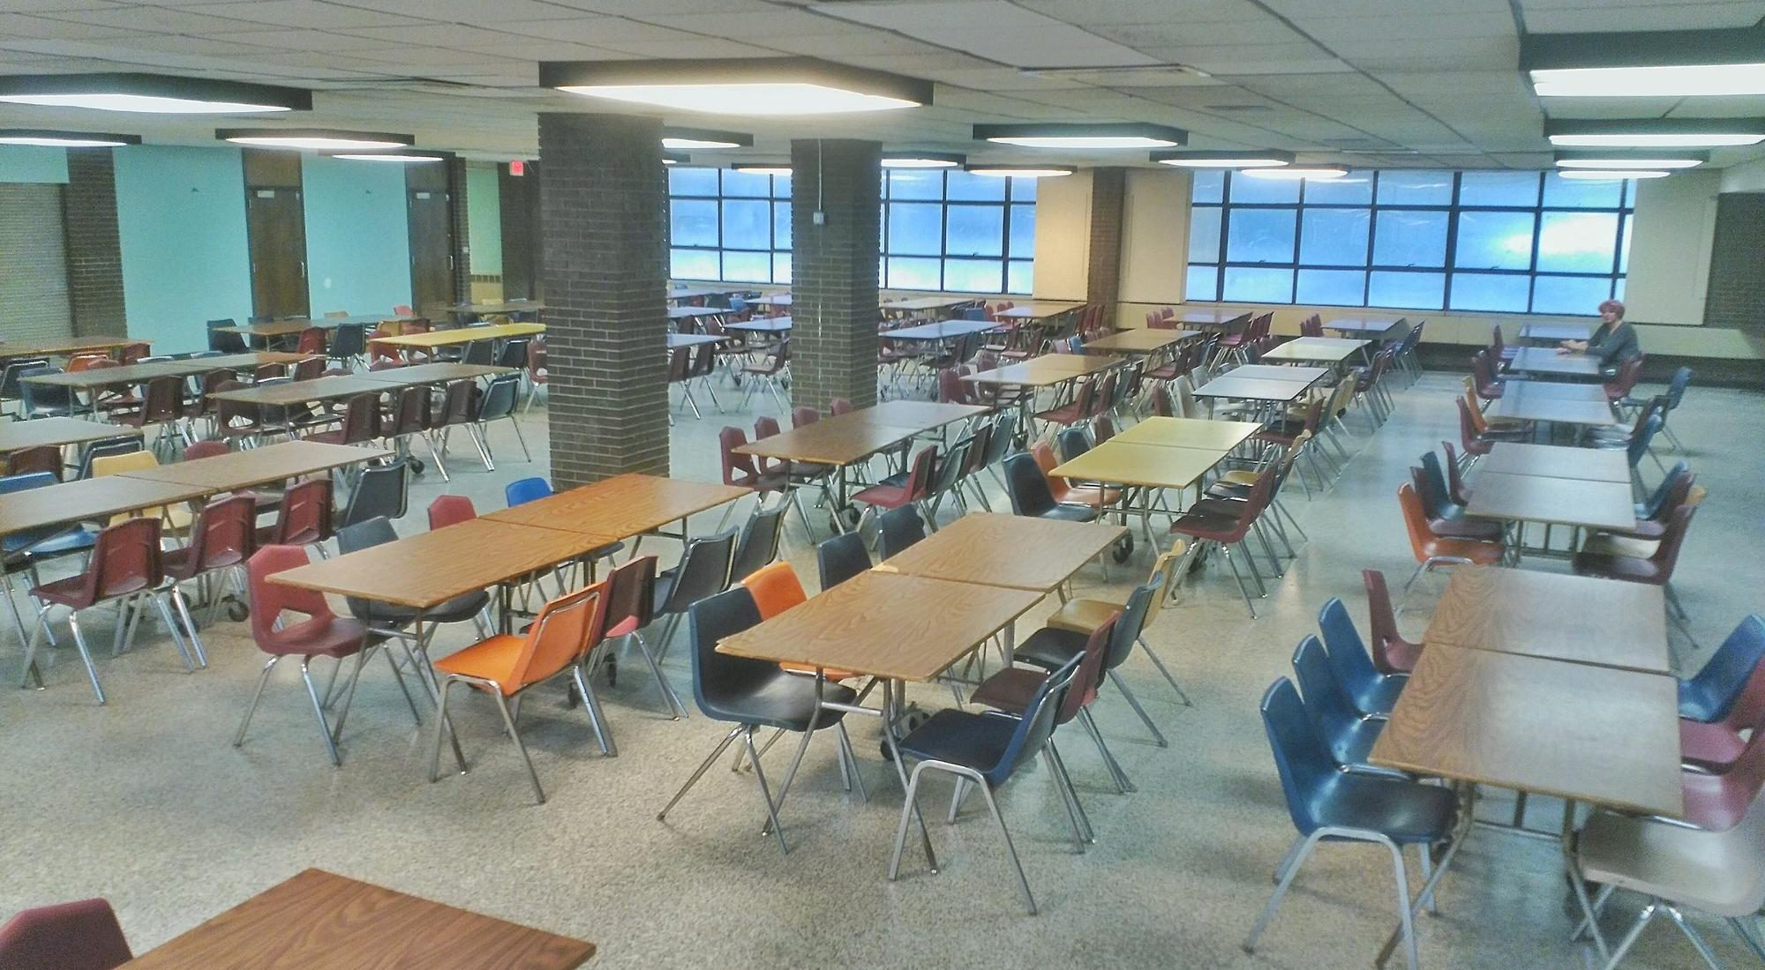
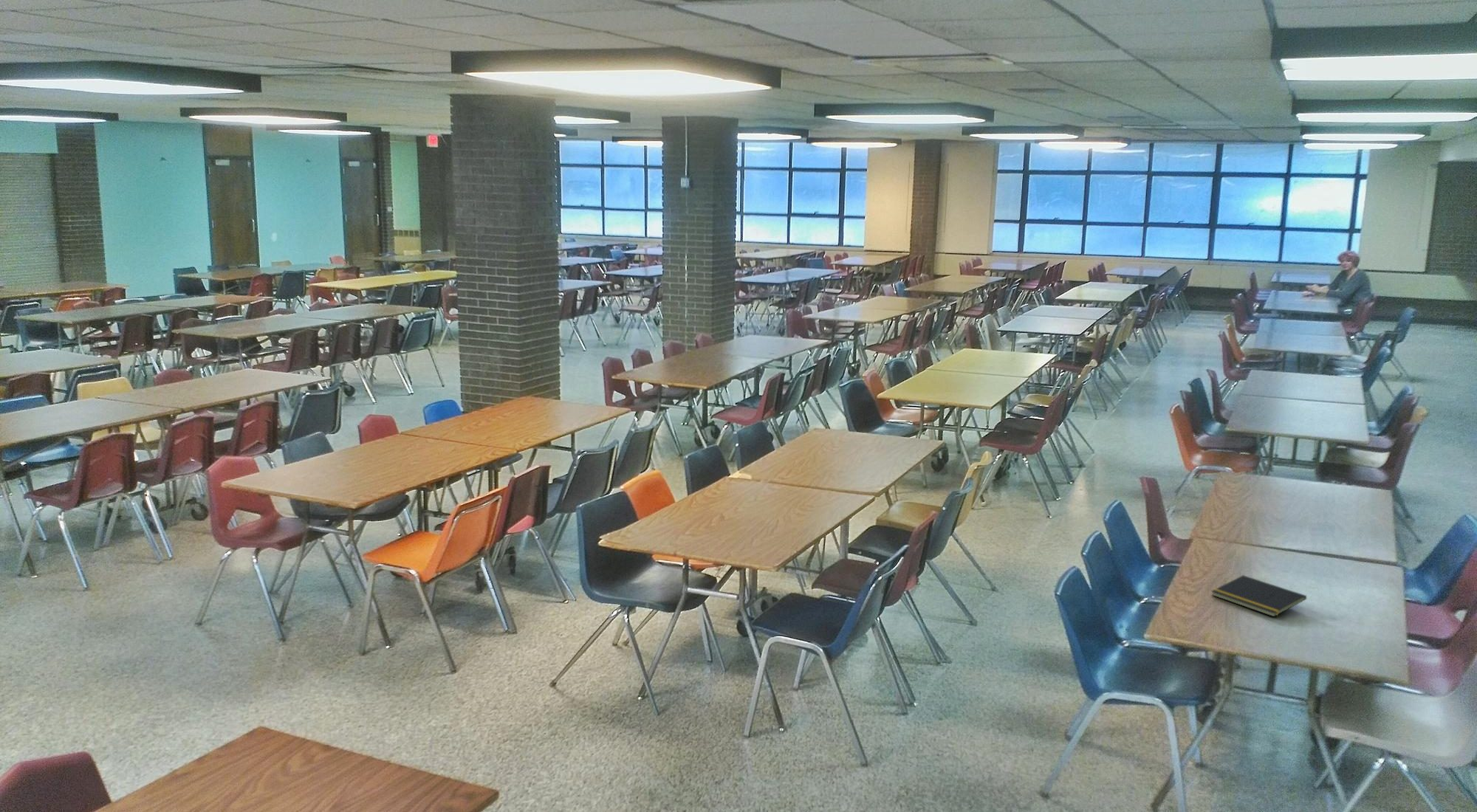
+ notepad [1210,574,1307,617]
